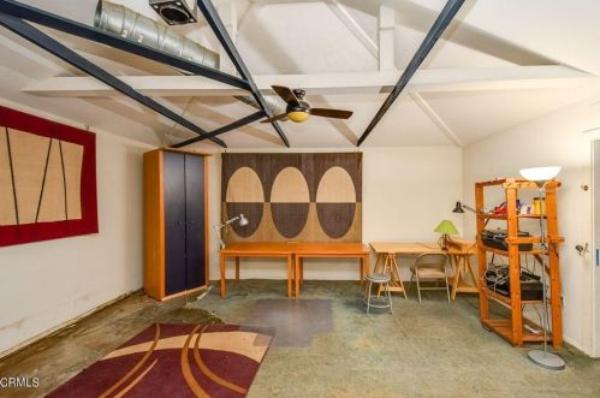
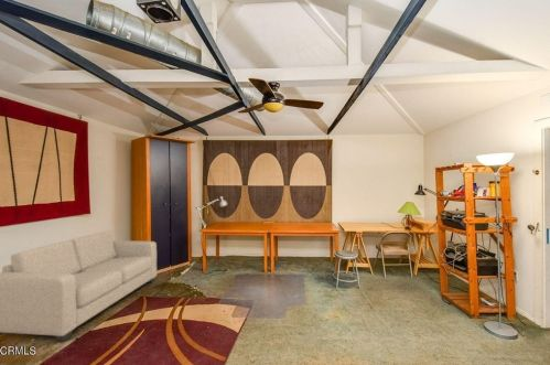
+ sofa [0,230,158,343]
